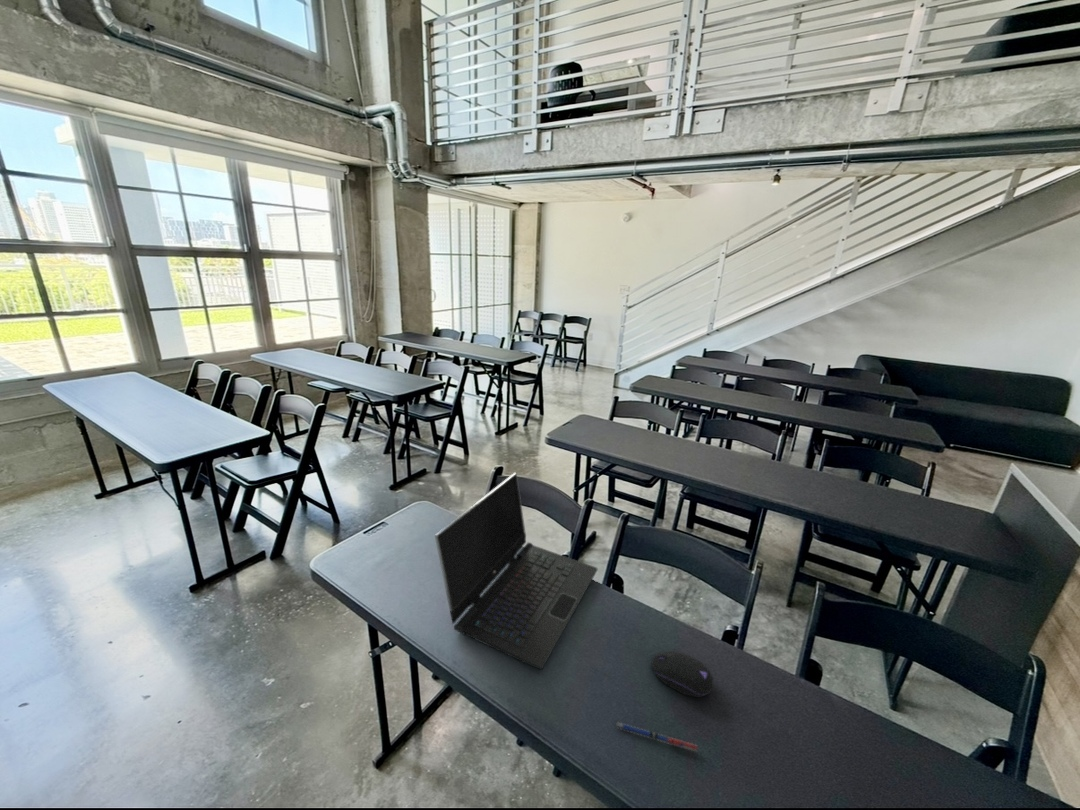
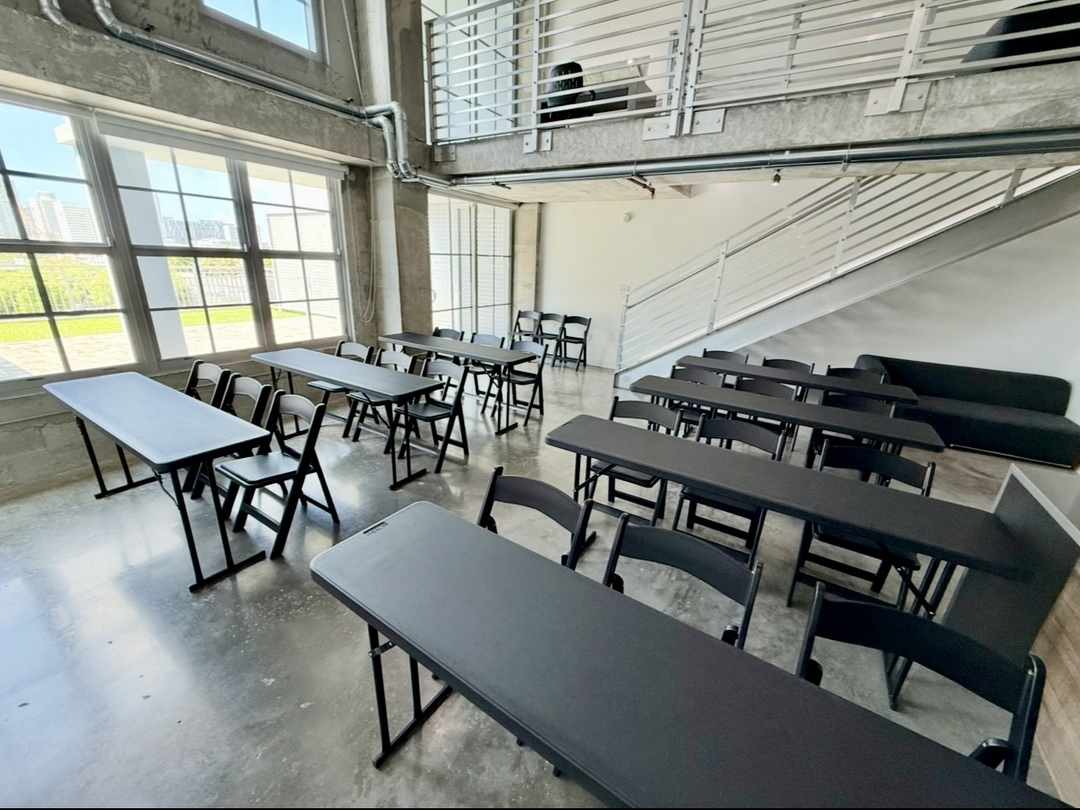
- computer mouse [650,650,714,698]
- pen [615,721,698,753]
- laptop computer [434,472,598,670]
